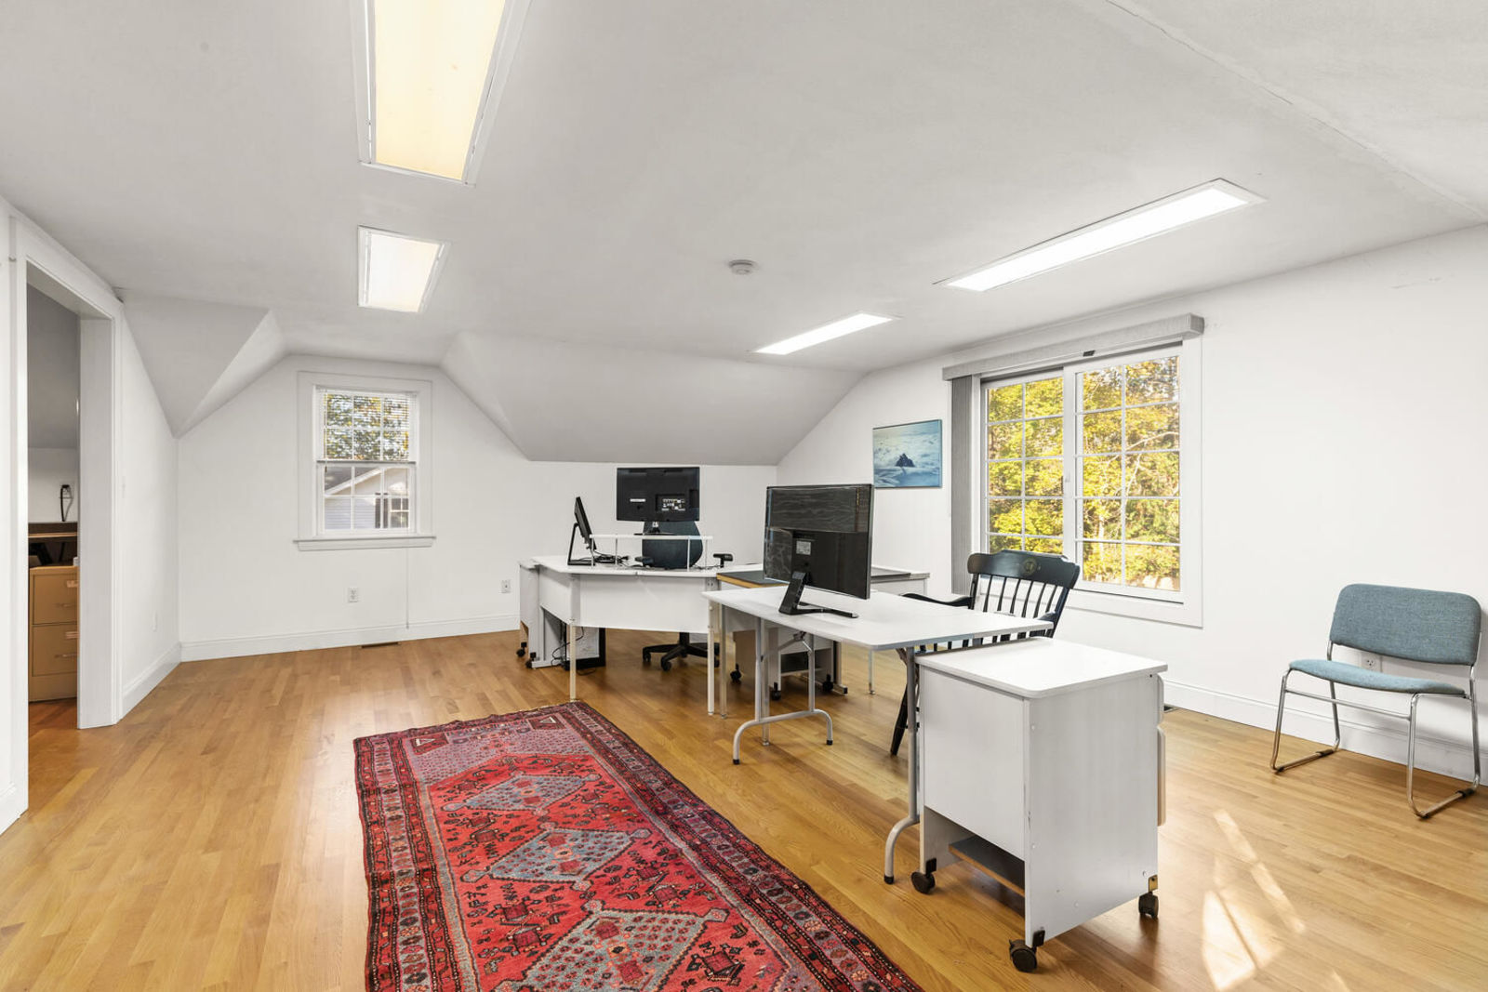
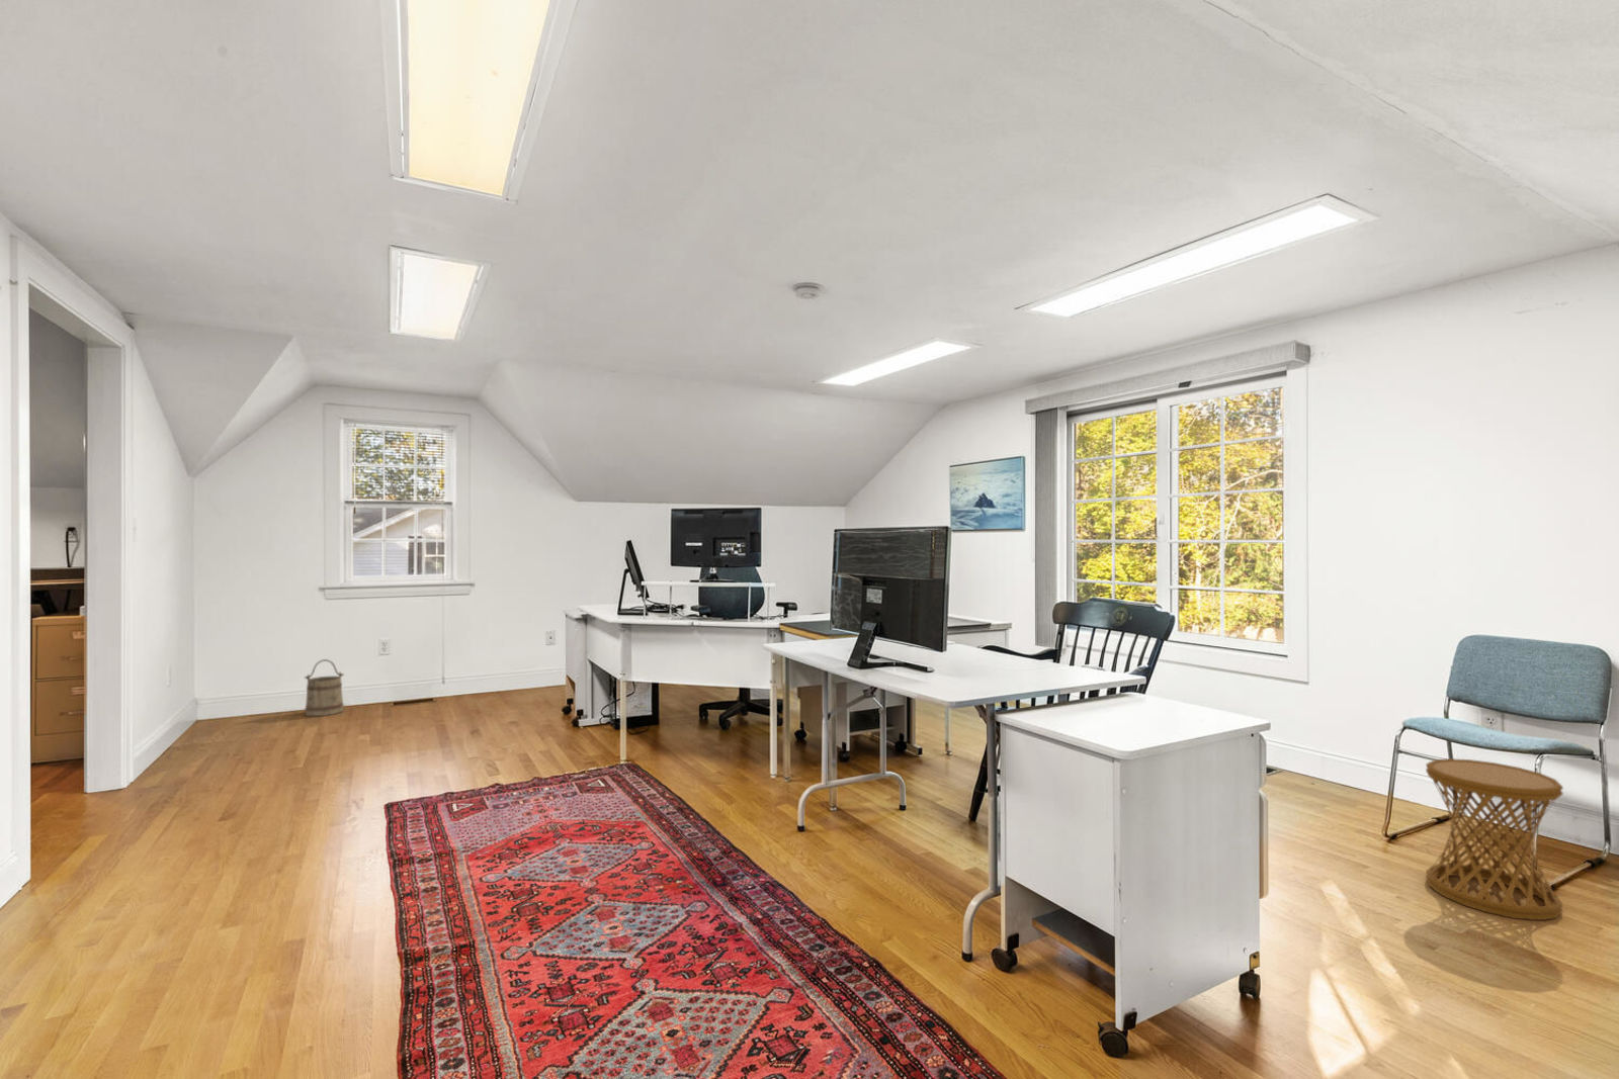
+ side table [1425,757,1565,921]
+ bucket [304,659,345,717]
